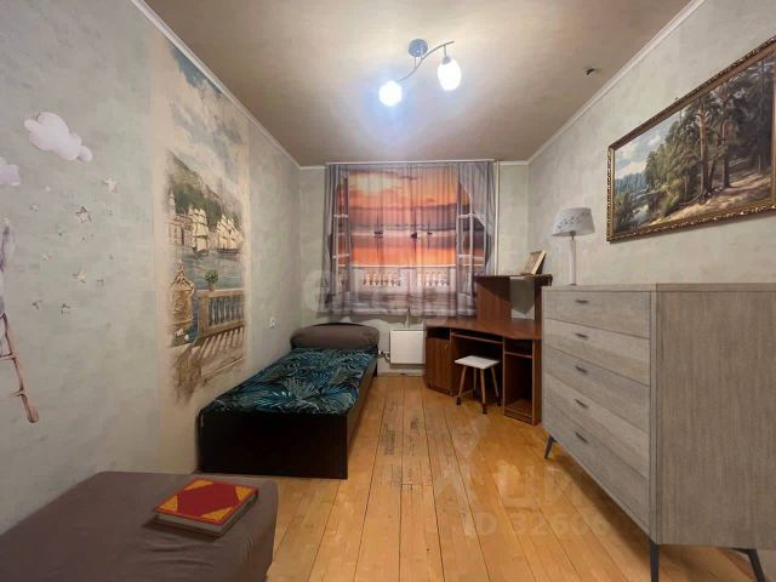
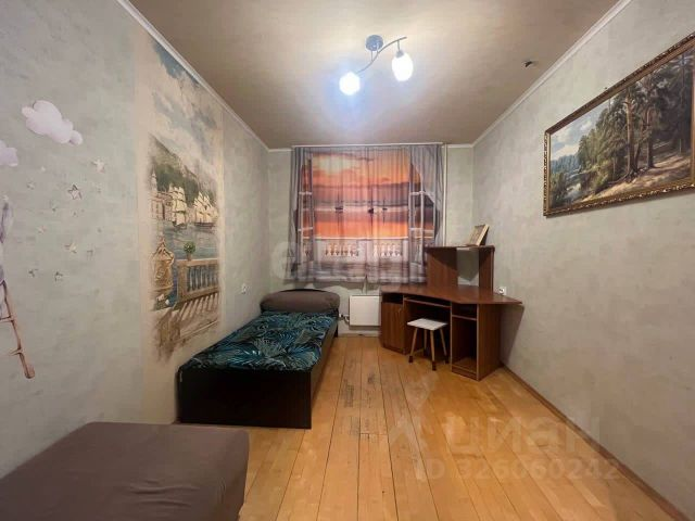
- dresser [541,281,776,582]
- table lamp [550,206,597,286]
- hardback book [149,477,261,538]
